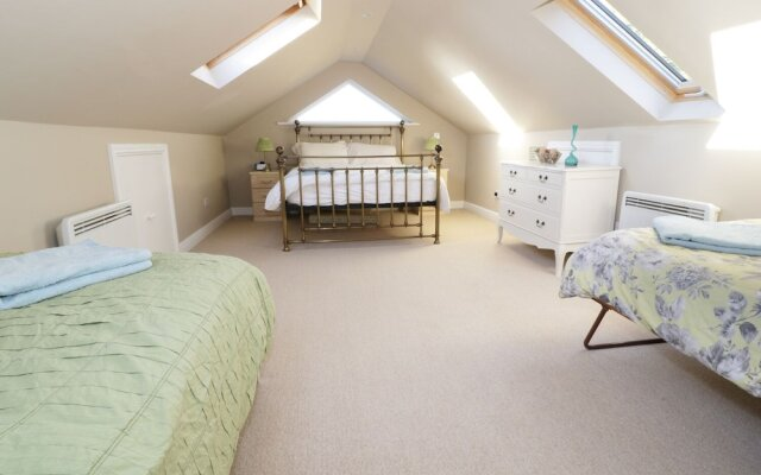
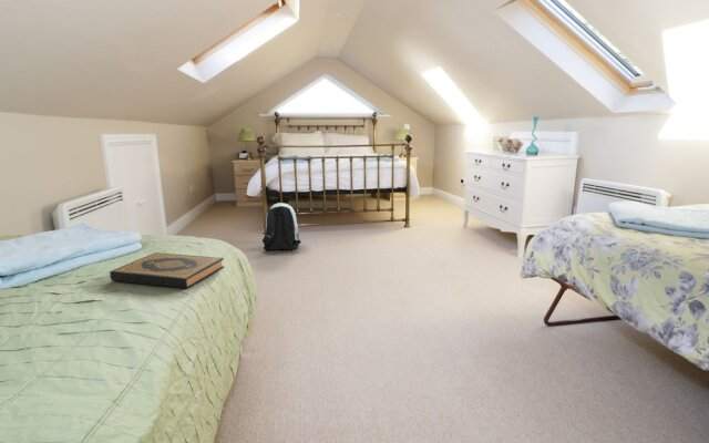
+ backpack [260,202,302,251]
+ hardback book [109,251,225,289]
